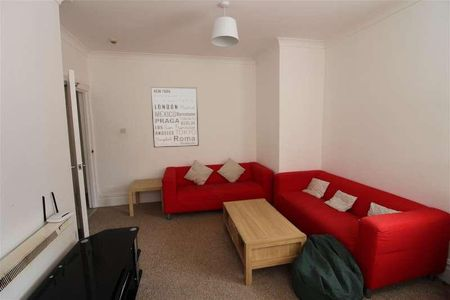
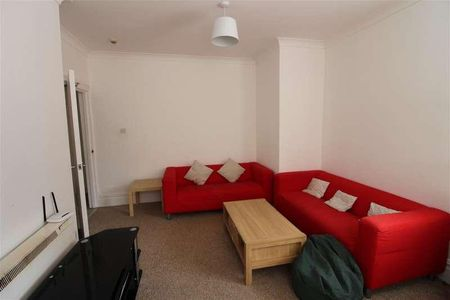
- wall art [150,86,200,148]
